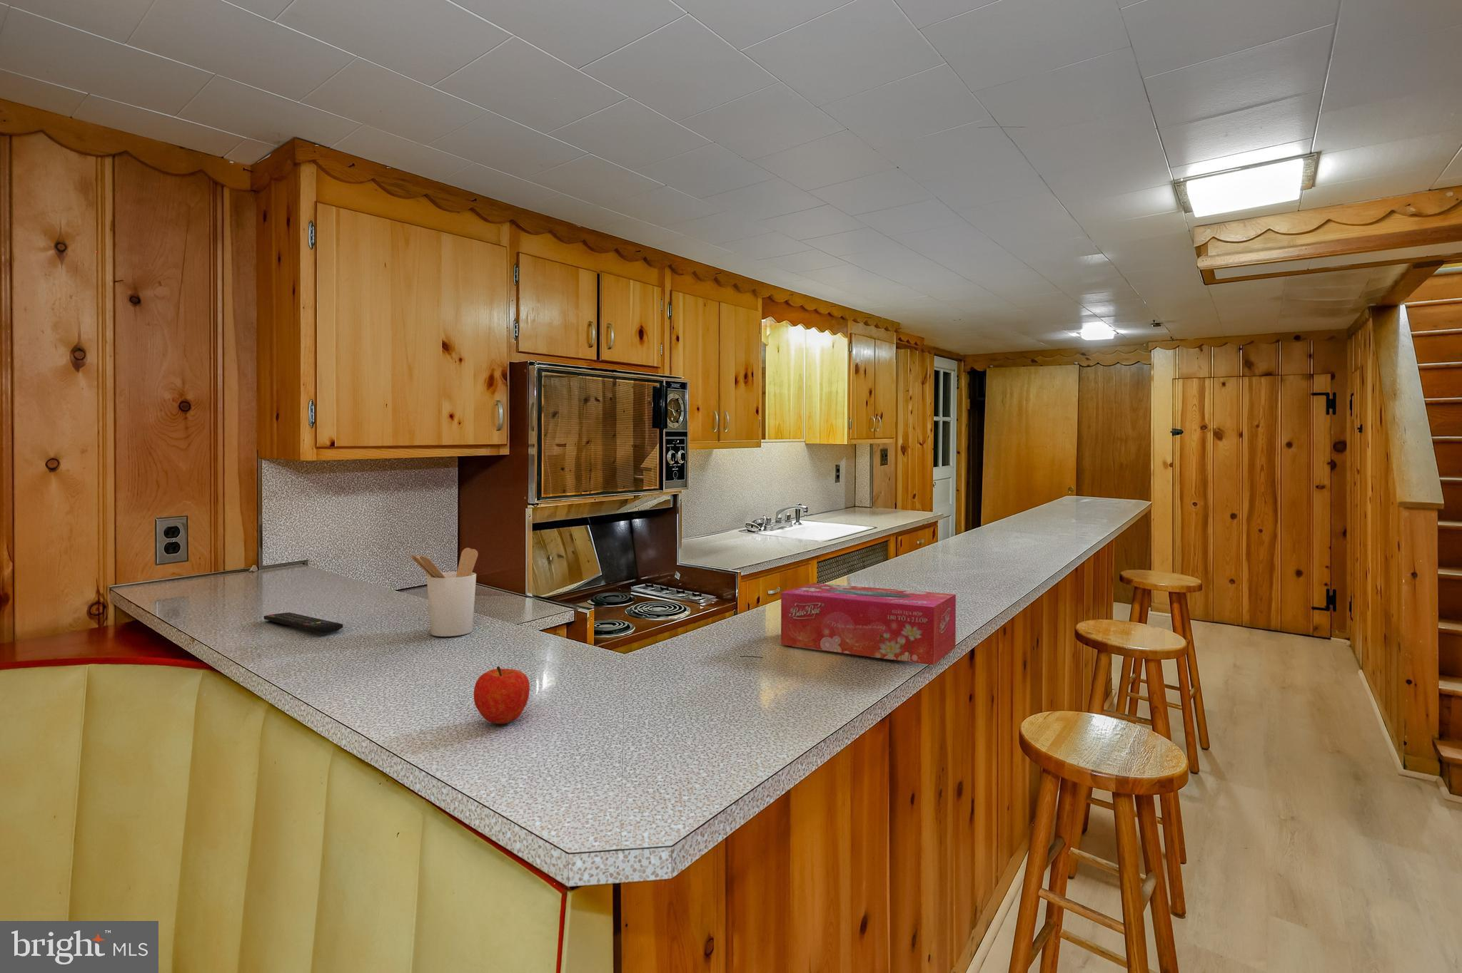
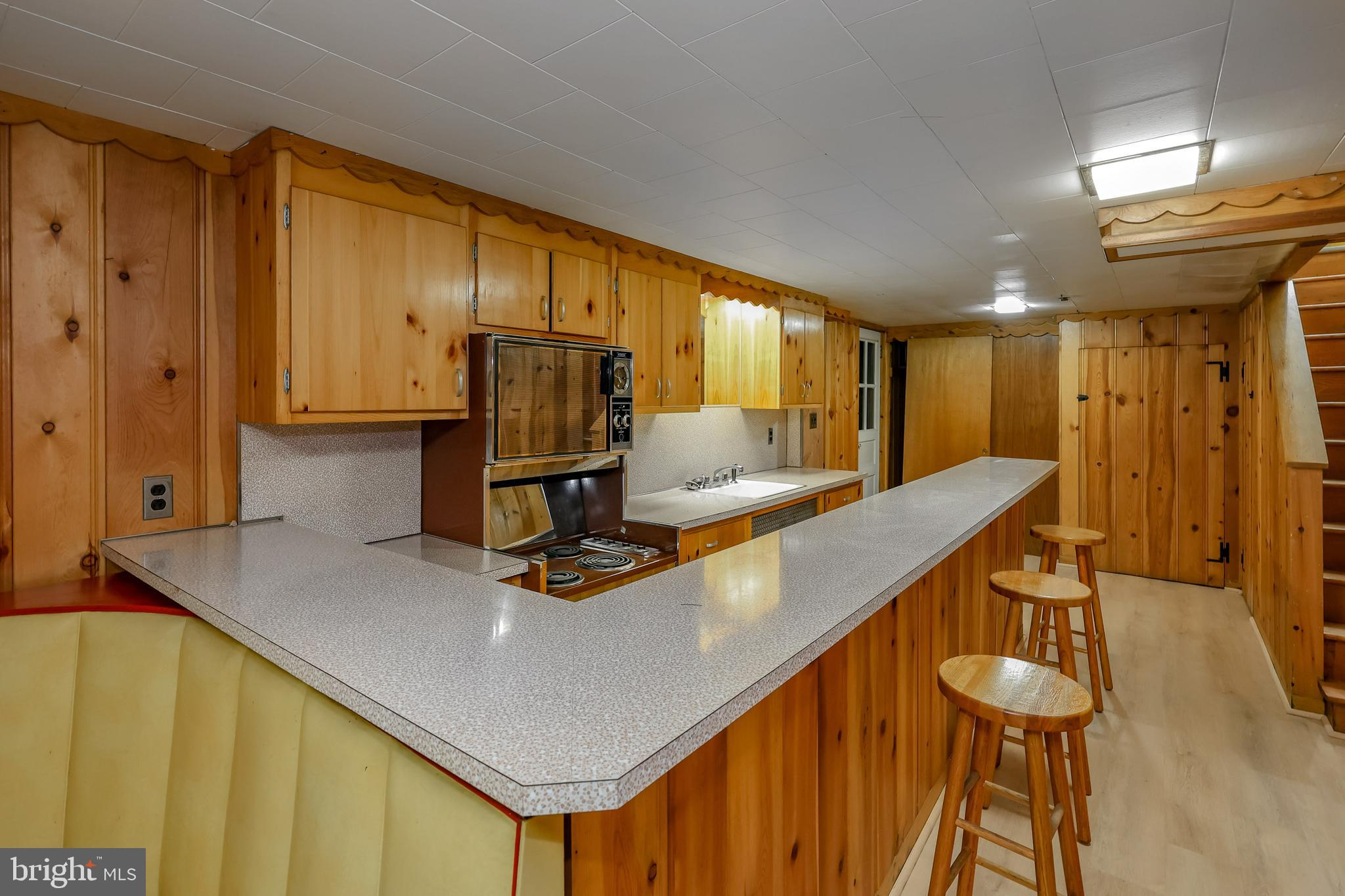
- tissue box [780,582,957,666]
- remote control [263,611,343,634]
- fruit [473,666,530,725]
- utensil holder [408,547,479,637]
